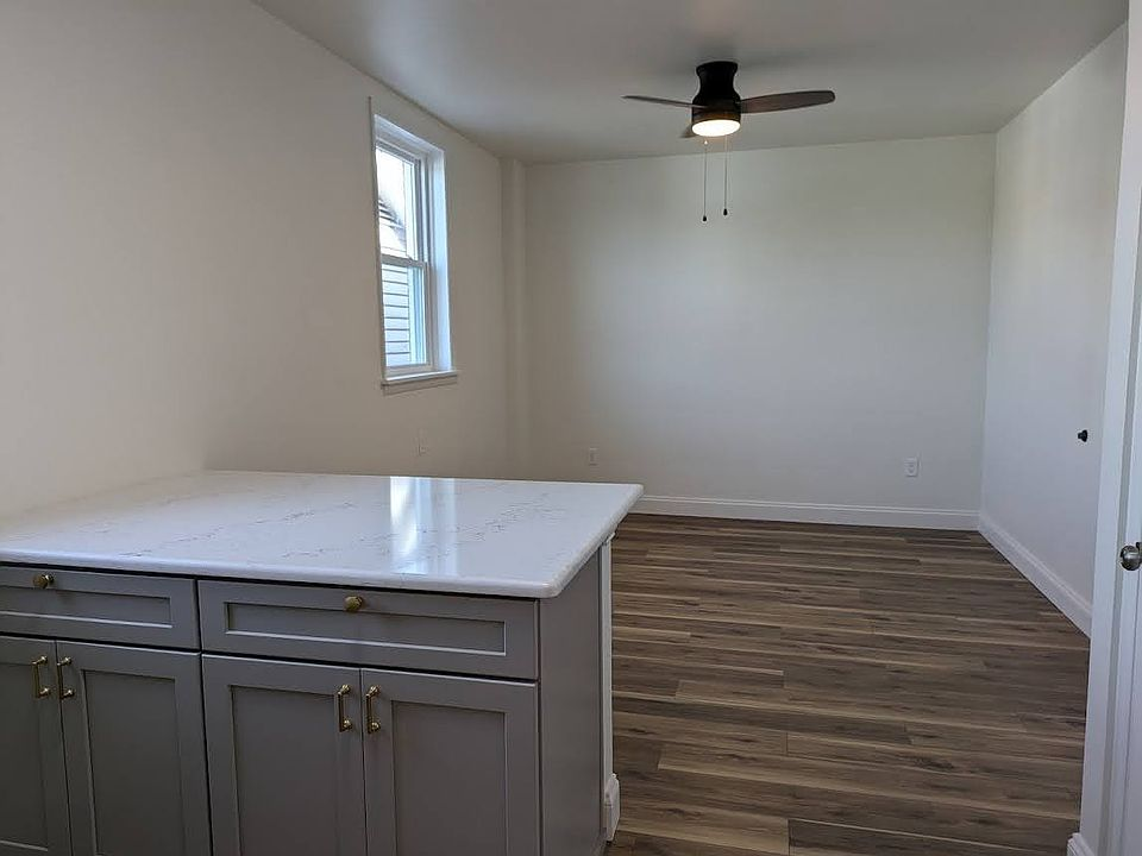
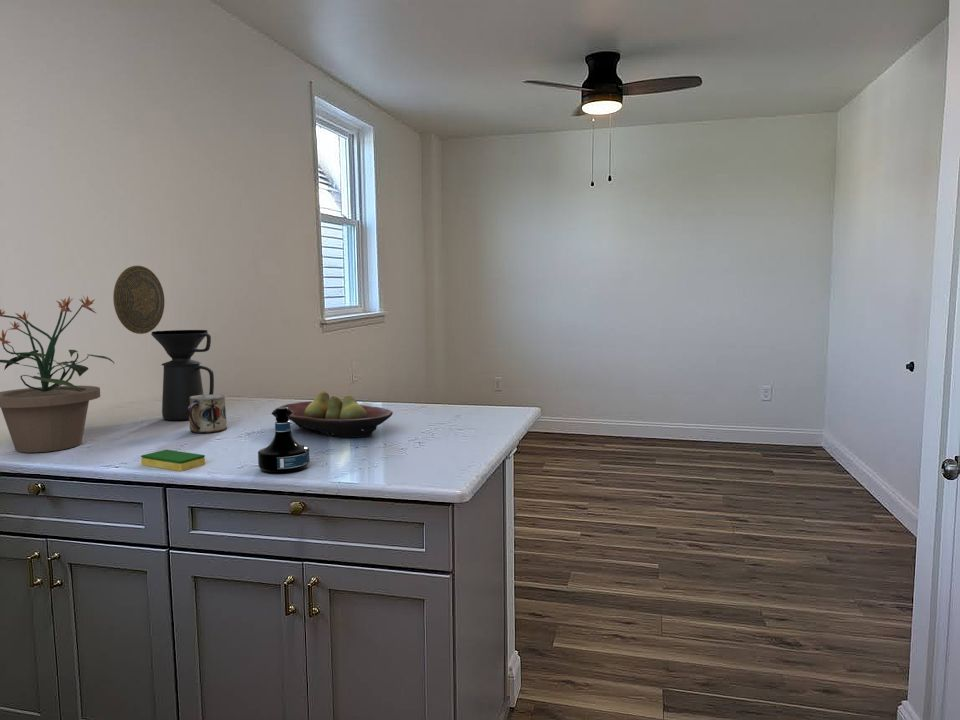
+ coffee maker [150,329,215,421]
+ potted plant [0,295,116,453]
+ dish sponge [140,449,206,472]
+ fruit bowl [279,391,394,438]
+ mug [187,393,228,434]
+ tequila bottle [257,406,311,475]
+ decorative plate [112,265,165,335]
